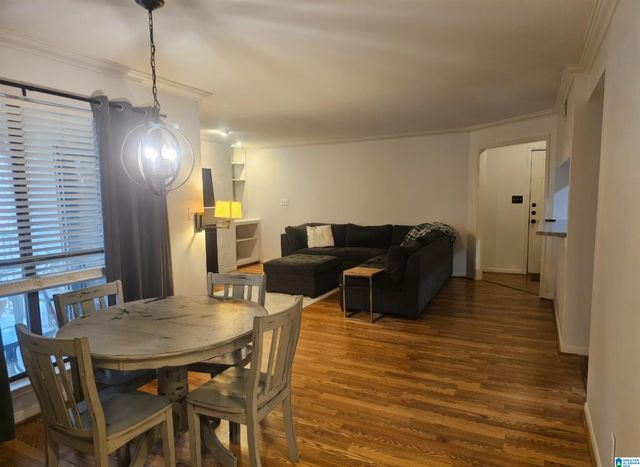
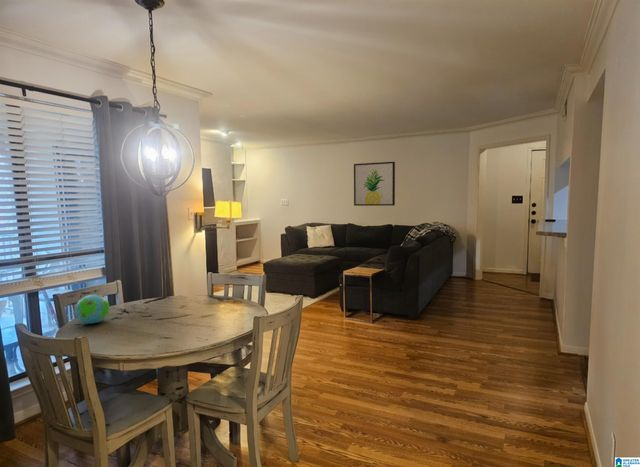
+ decorative ball [70,294,111,326]
+ wall art [353,161,396,207]
